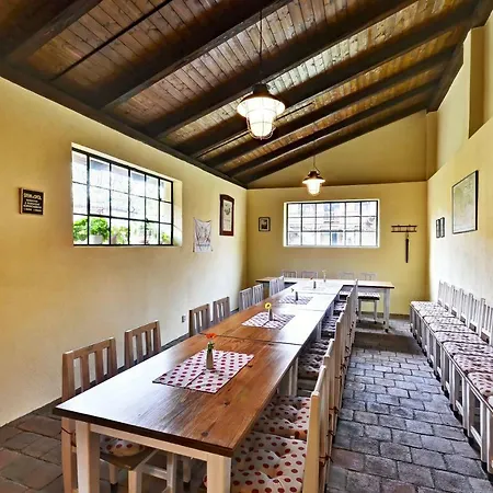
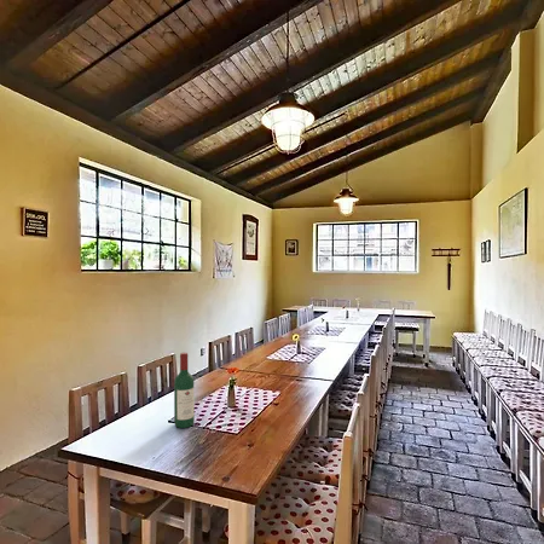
+ wine bottle [173,352,196,429]
